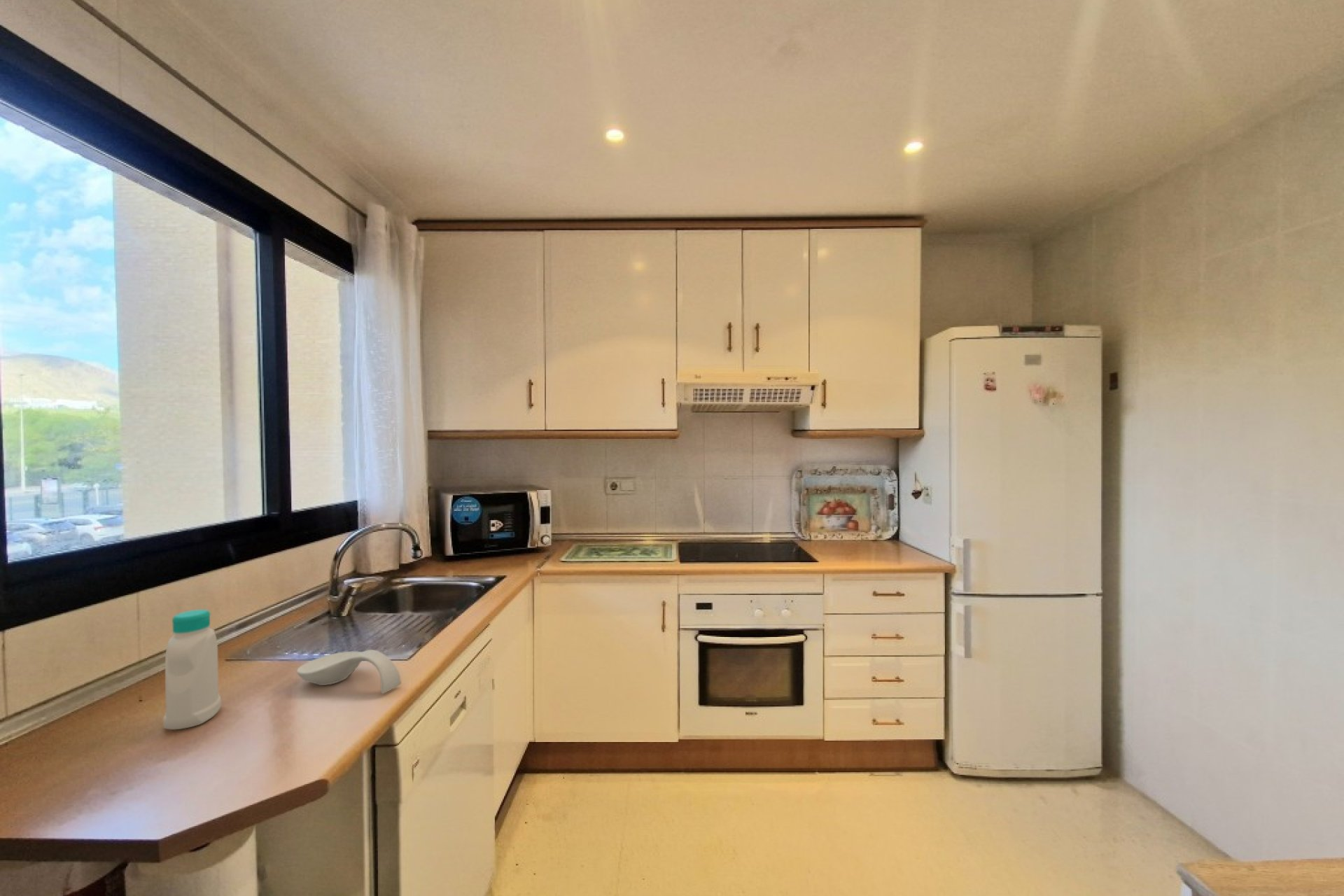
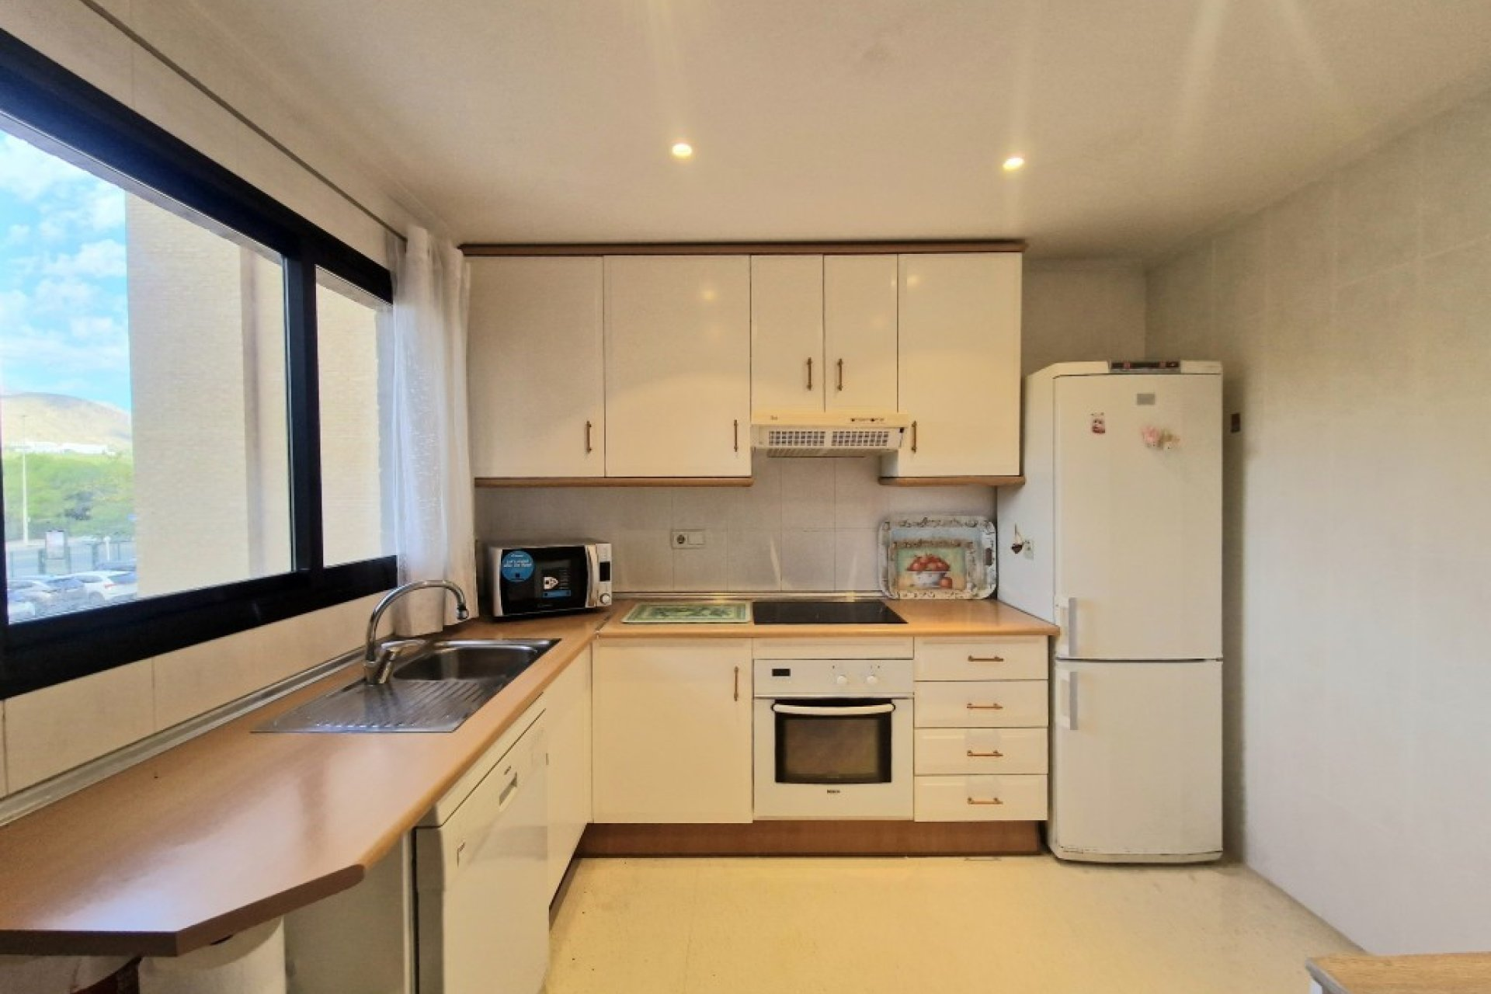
- bottle [162,609,222,730]
- spoon rest [296,649,402,694]
